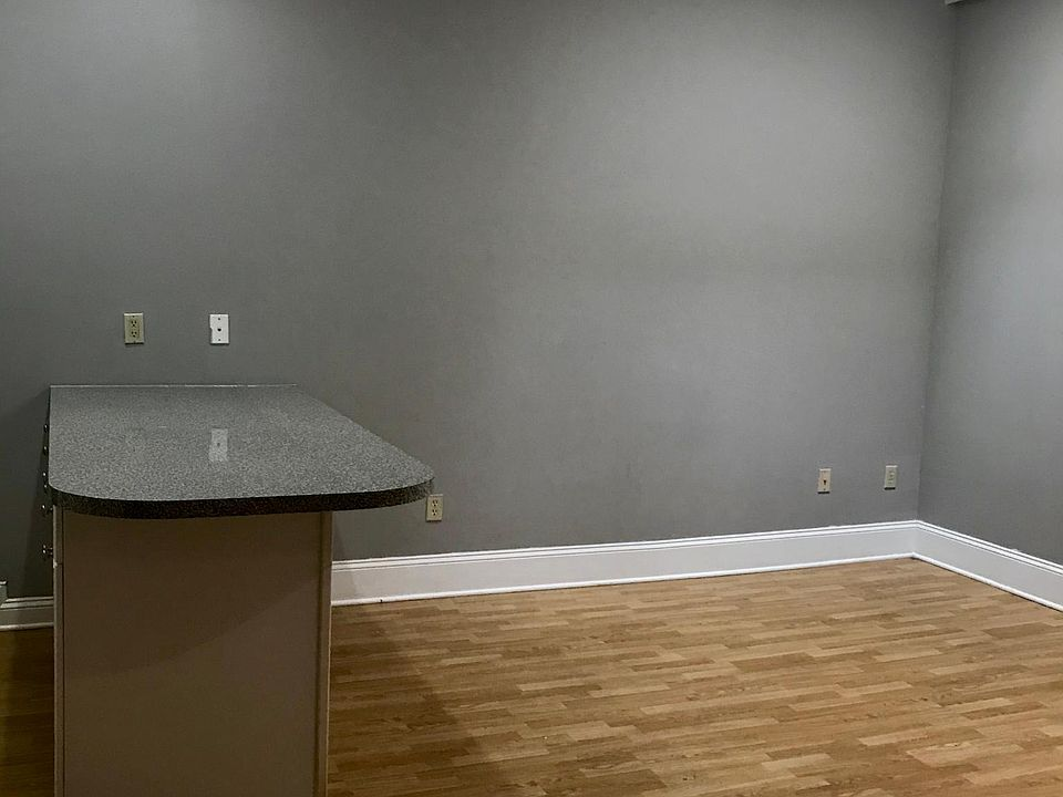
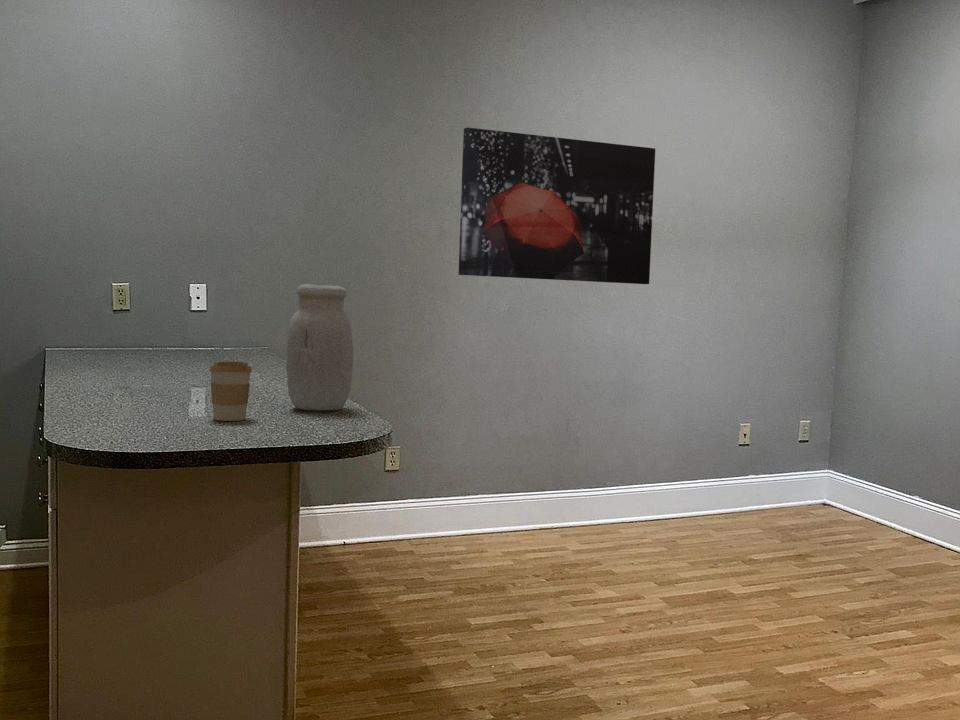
+ jar [285,283,354,411]
+ coffee cup [208,361,253,422]
+ wall art [458,126,656,285]
